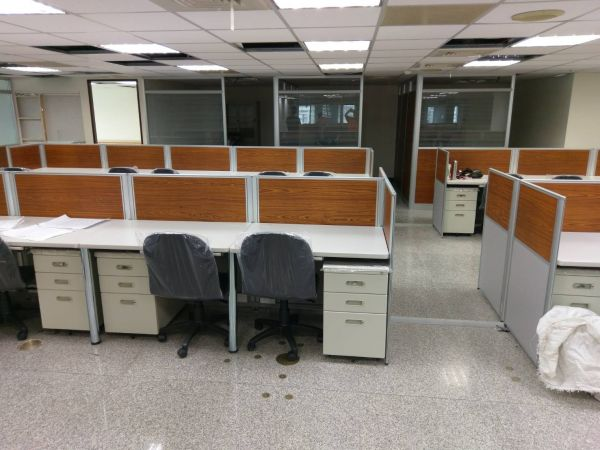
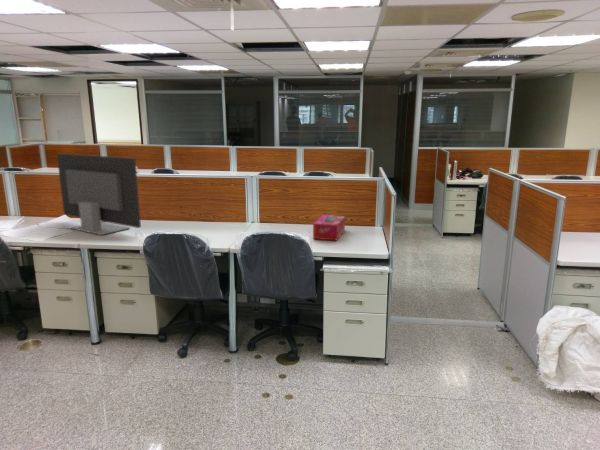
+ monitor [56,153,142,236]
+ tissue box [312,214,346,242]
